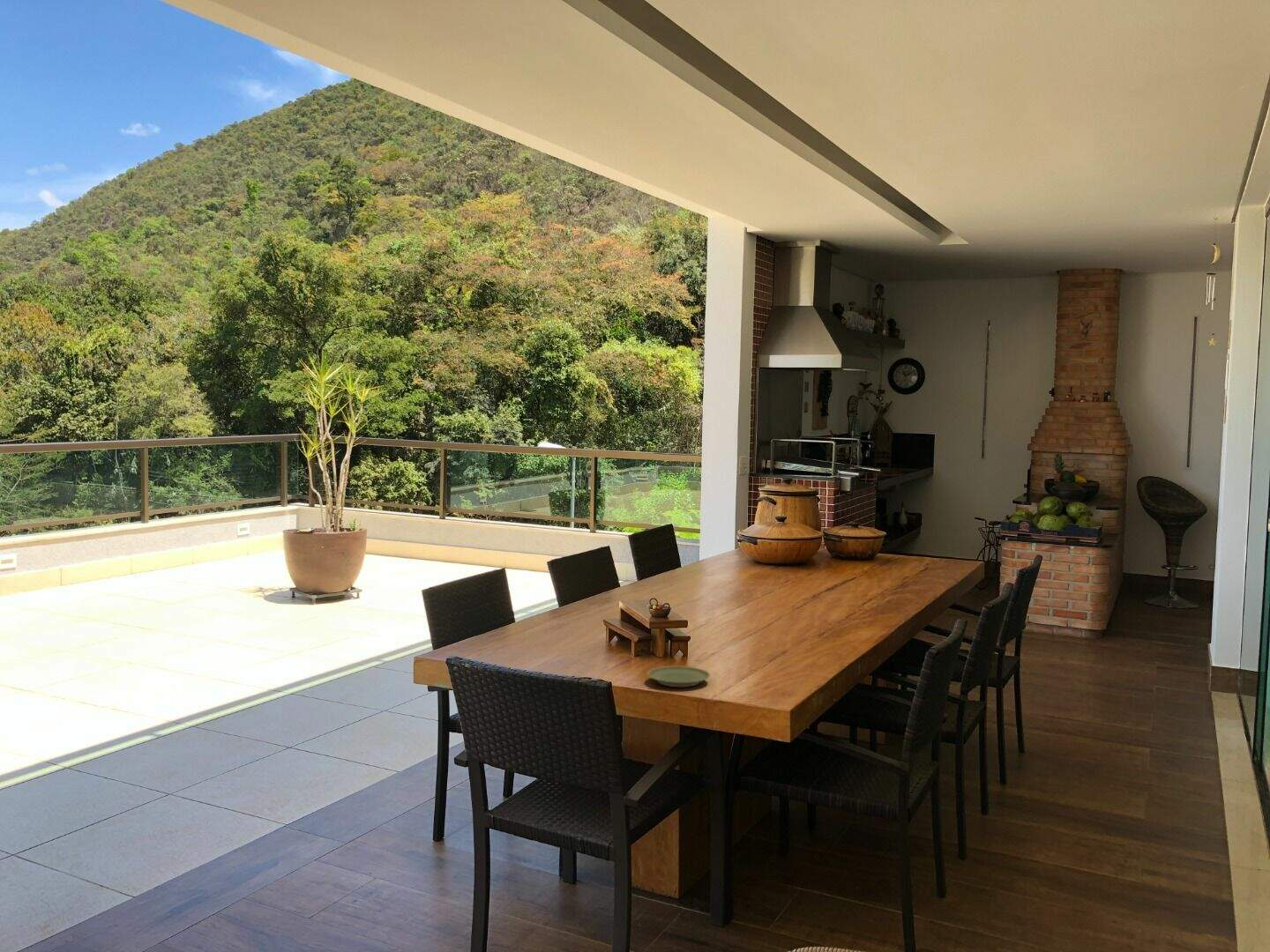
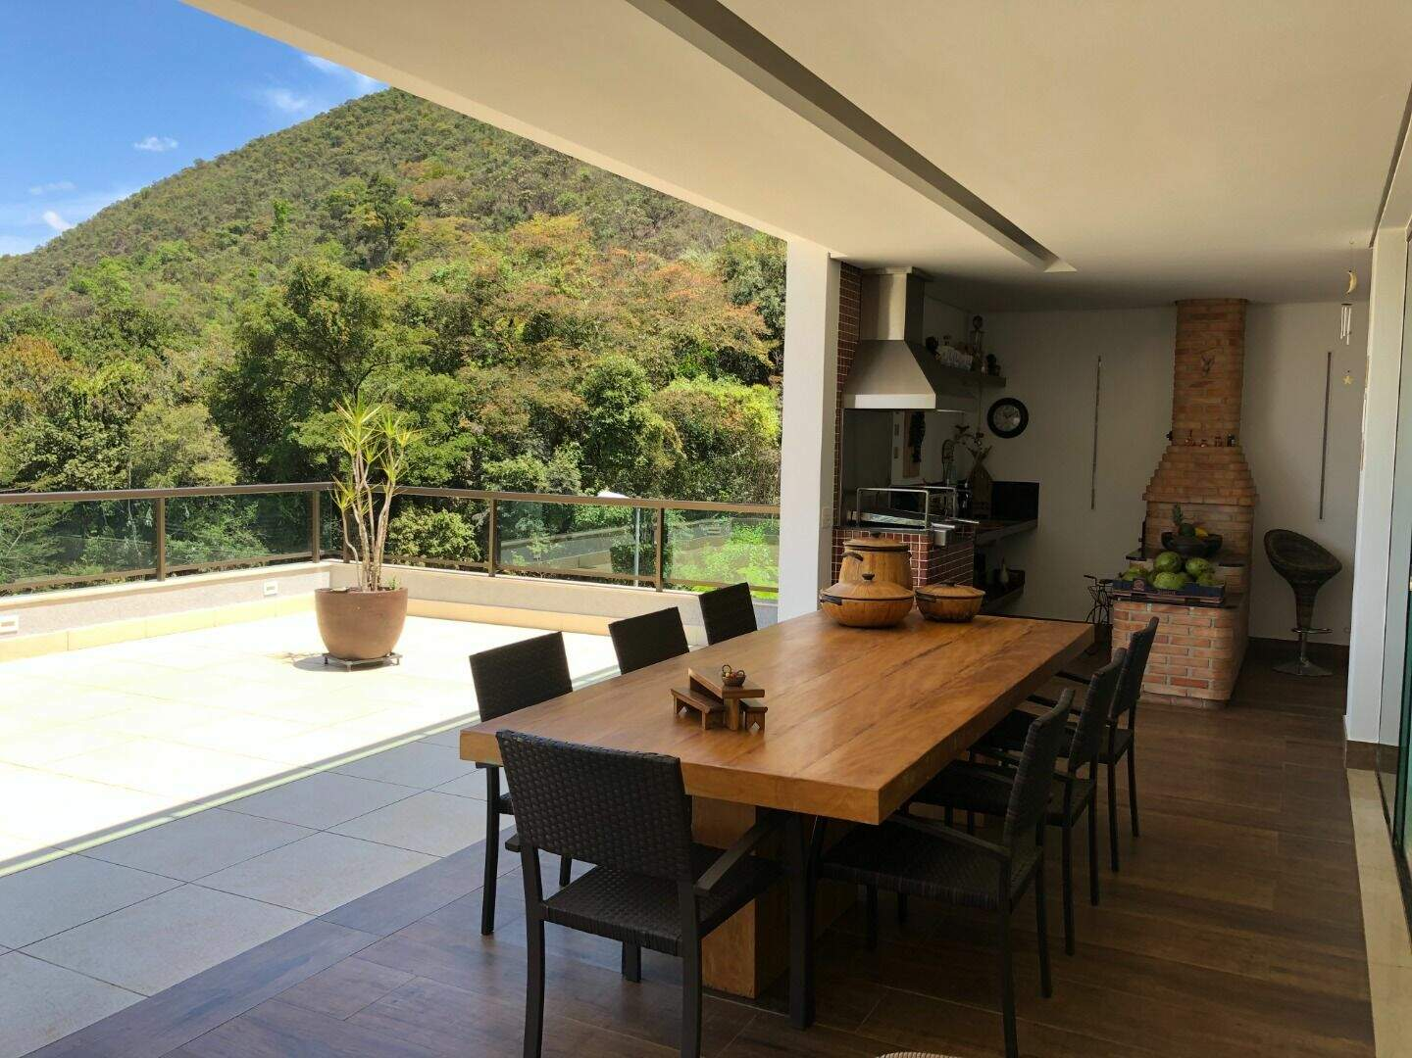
- plate [646,666,711,688]
